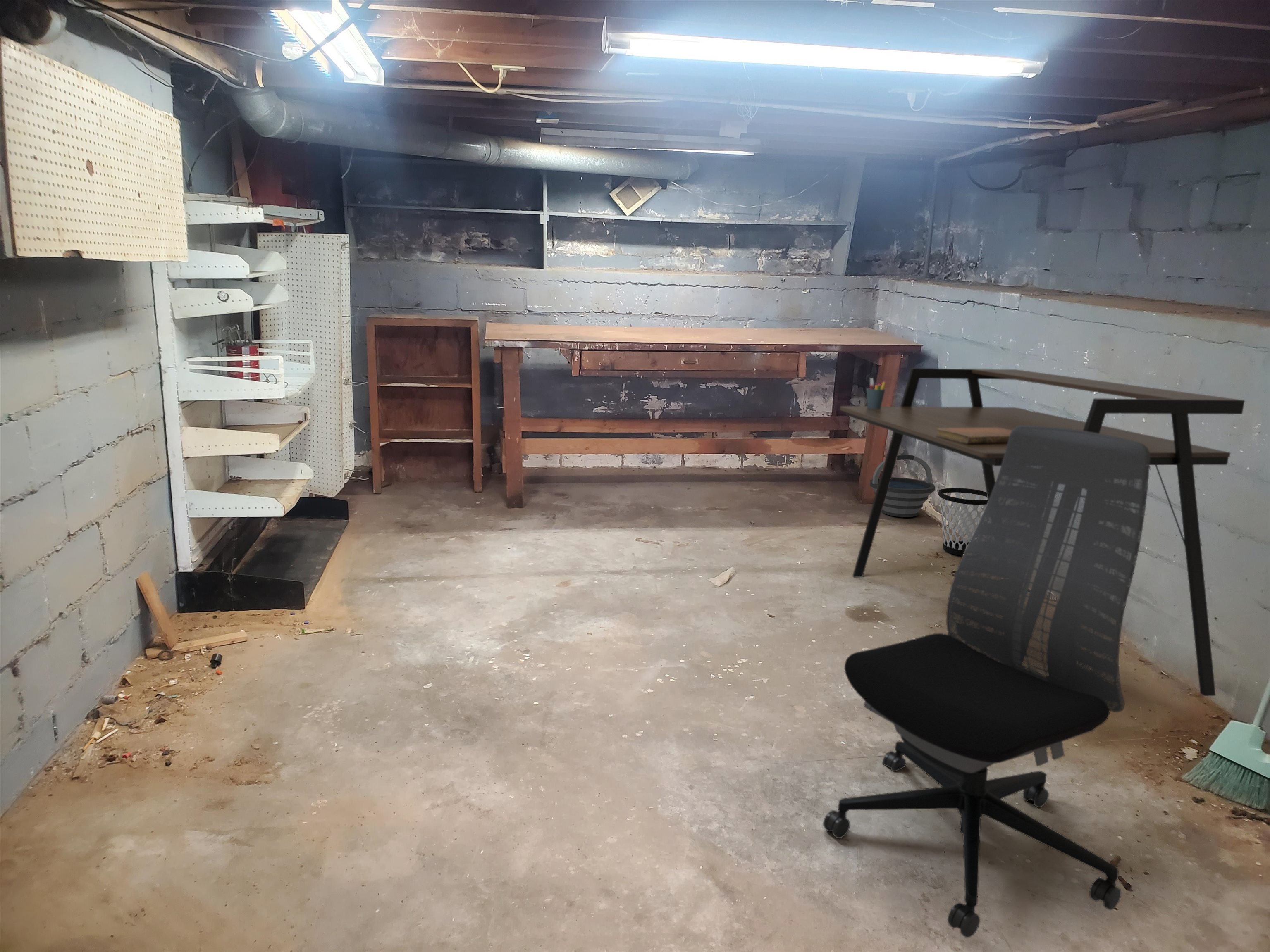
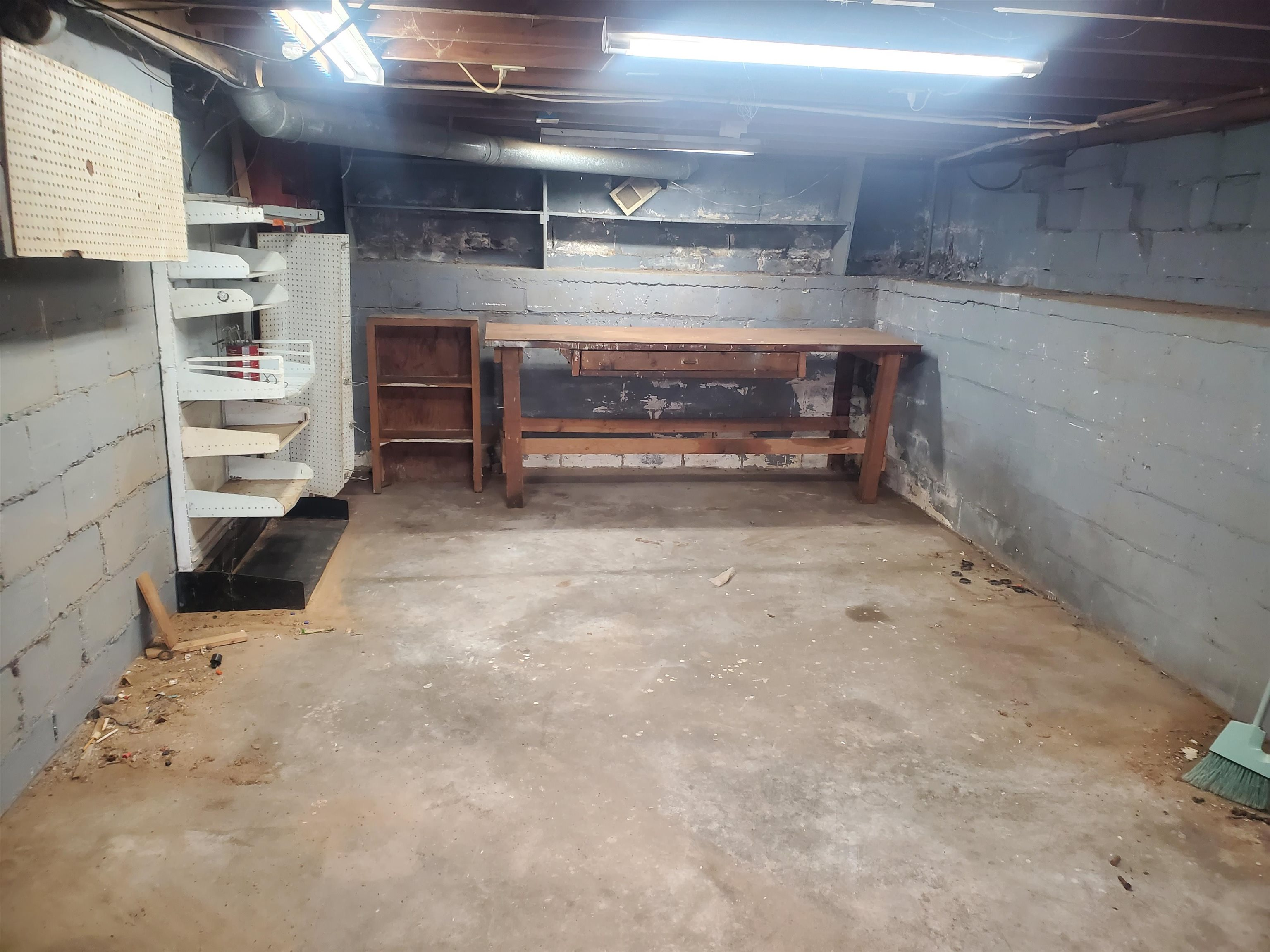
- desk [840,368,1245,697]
- wastebasket [938,488,988,556]
- bucket [869,454,936,517]
- office chair [823,425,1150,938]
- pen holder [866,377,887,409]
- notebook [936,428,1031,444]
